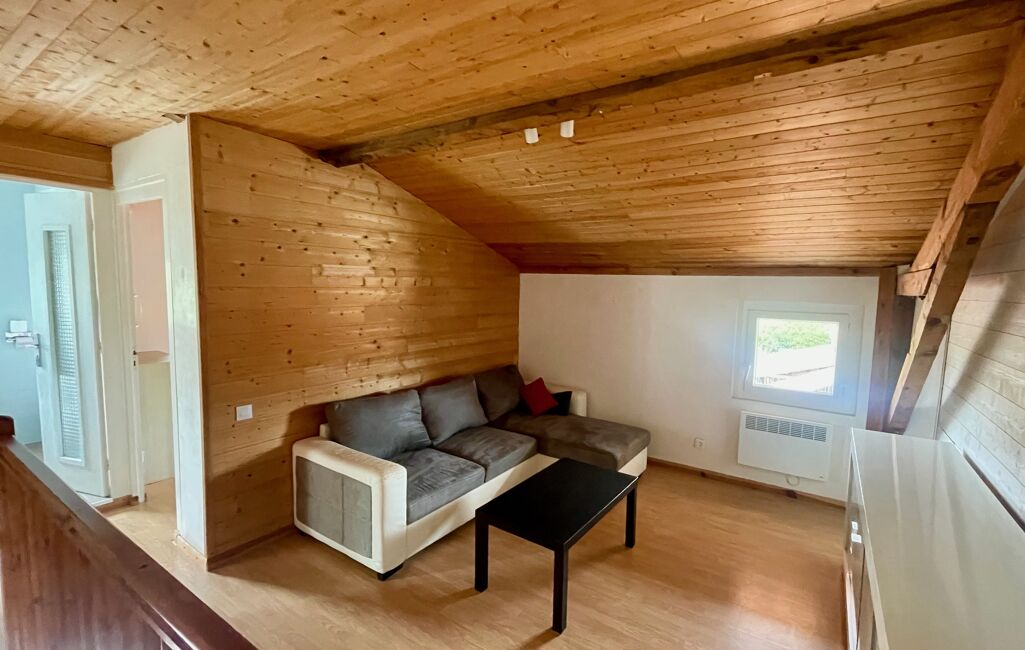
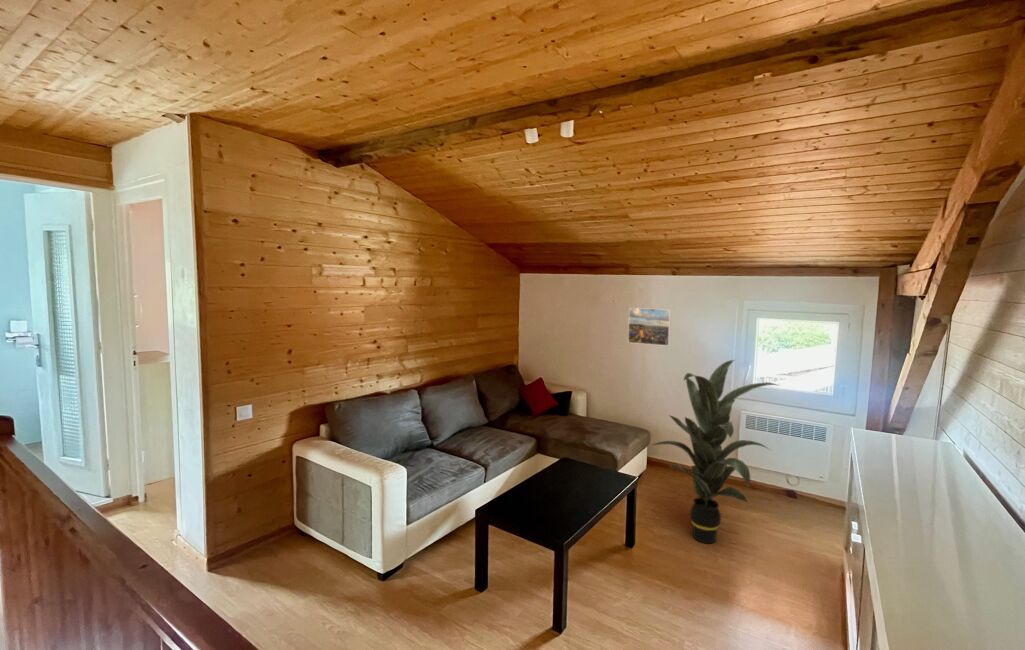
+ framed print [627,307,672,347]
+ indoor plant [651,359,781,544]
